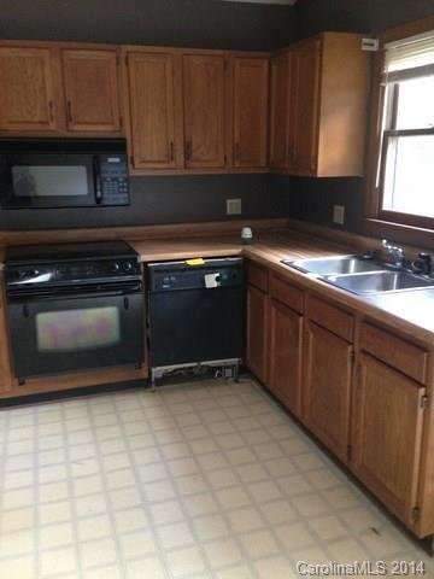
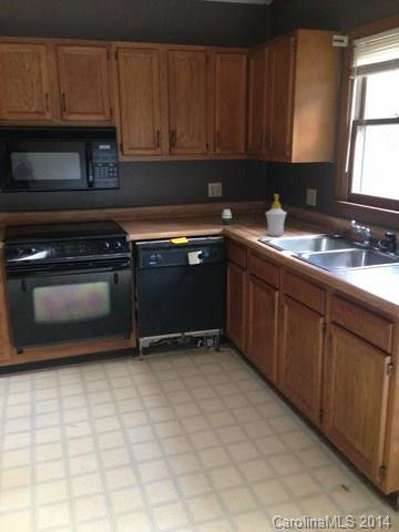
+ soap bottle [265,193,288,237]
